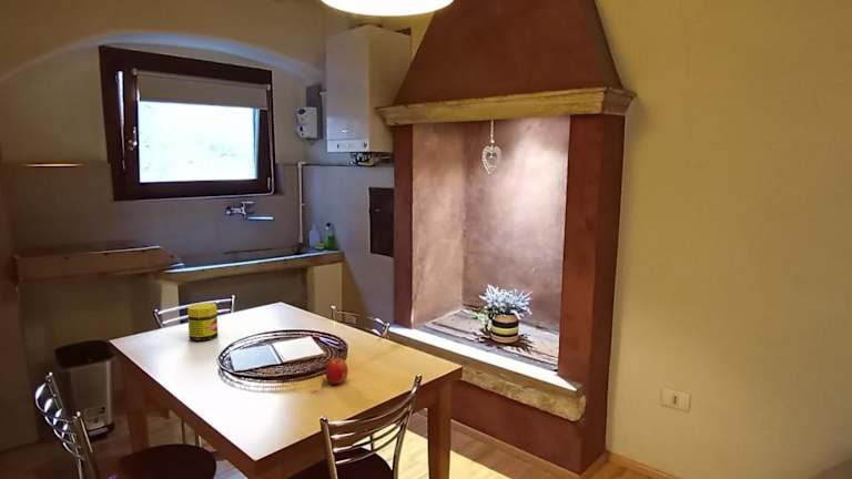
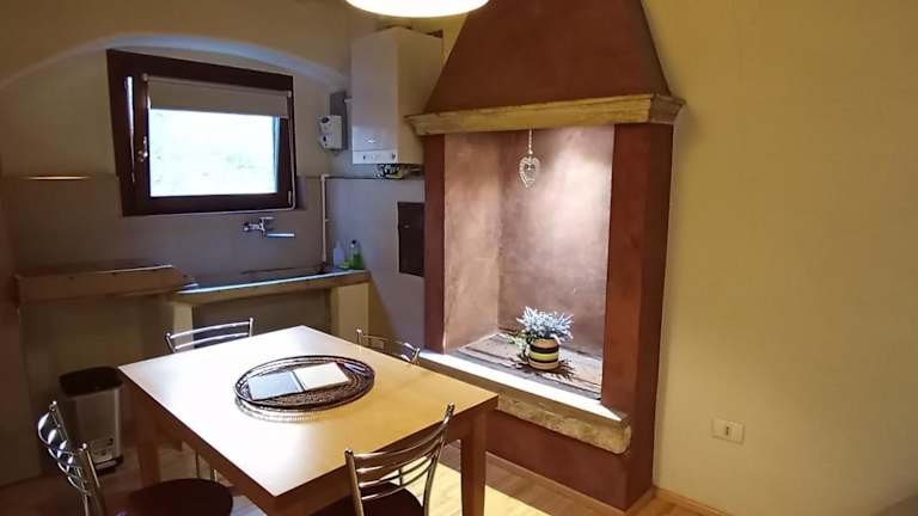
- jar [186,302,219,342]
- fruit [324,357,349,385]
